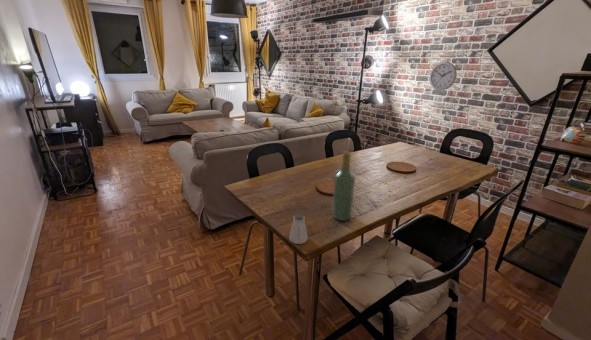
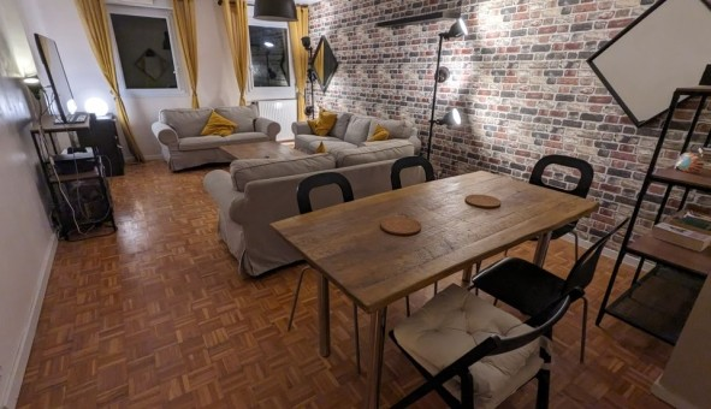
- wine bottle [332,151,356,222]
- saltshaker [288,213,309,245]
- wall clock [429,61,458,91]
